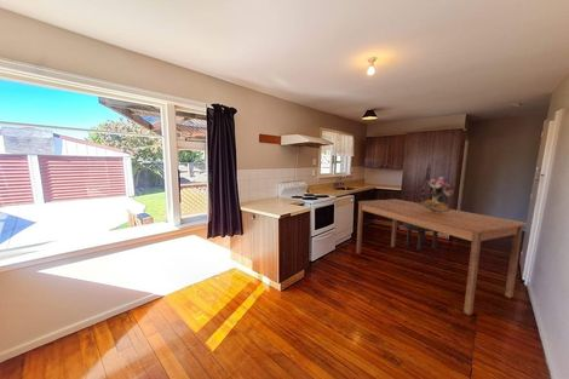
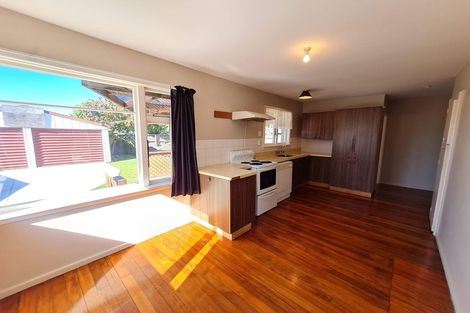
- bouquet [415,174,456,213]
- dining chair [402,193,448,251]
- dining table [356,199,528,316]
